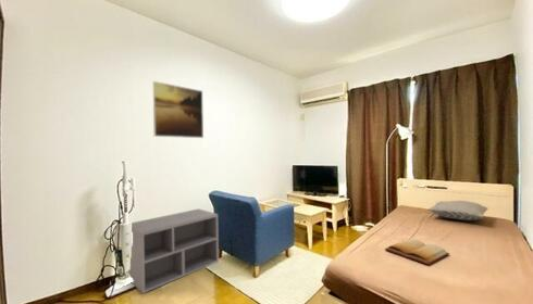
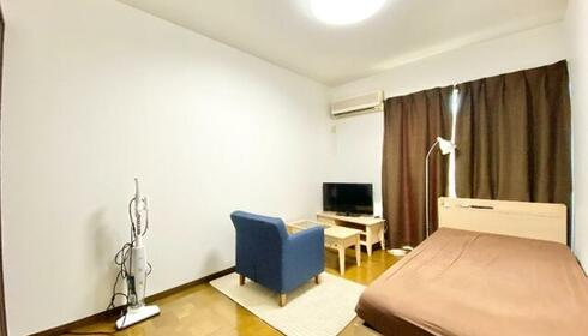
- shelving unit [129,207,220,294]
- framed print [152,80,204,139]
- bible [384,238,450,266]
- pillow [426,200,488,221]
